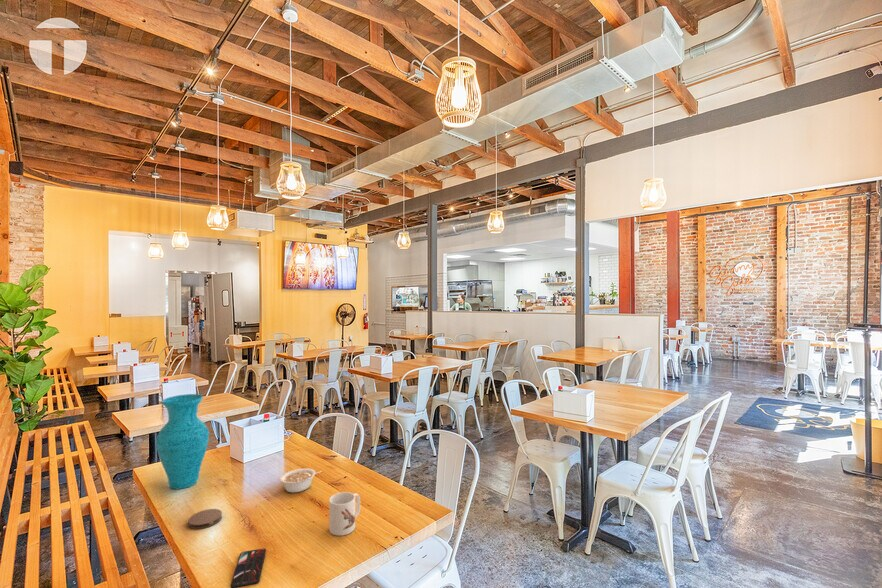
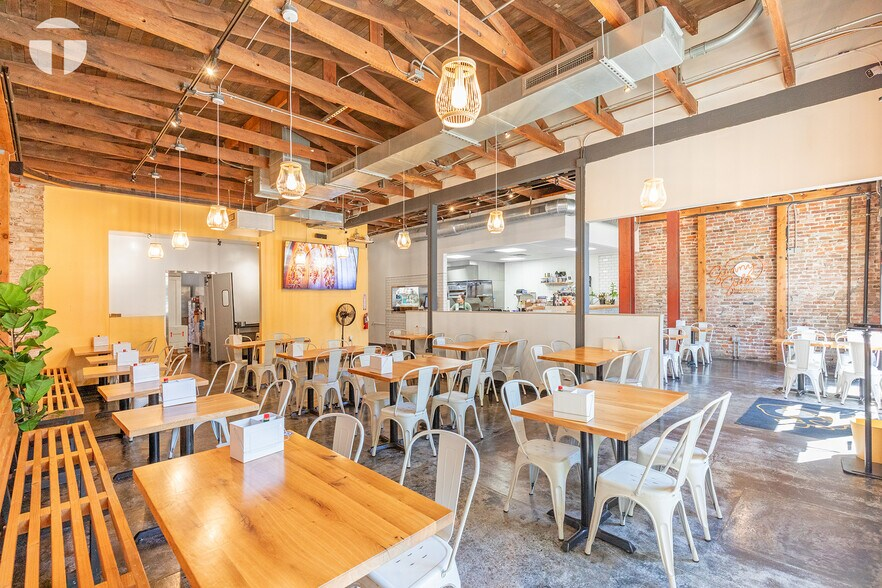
- legume [279,467,324,494]
- vase [155,393,210,490]
- smartphone [229,547,267,588]
- mug [328,491,361,537]
- coaster [187,508,223,530]
